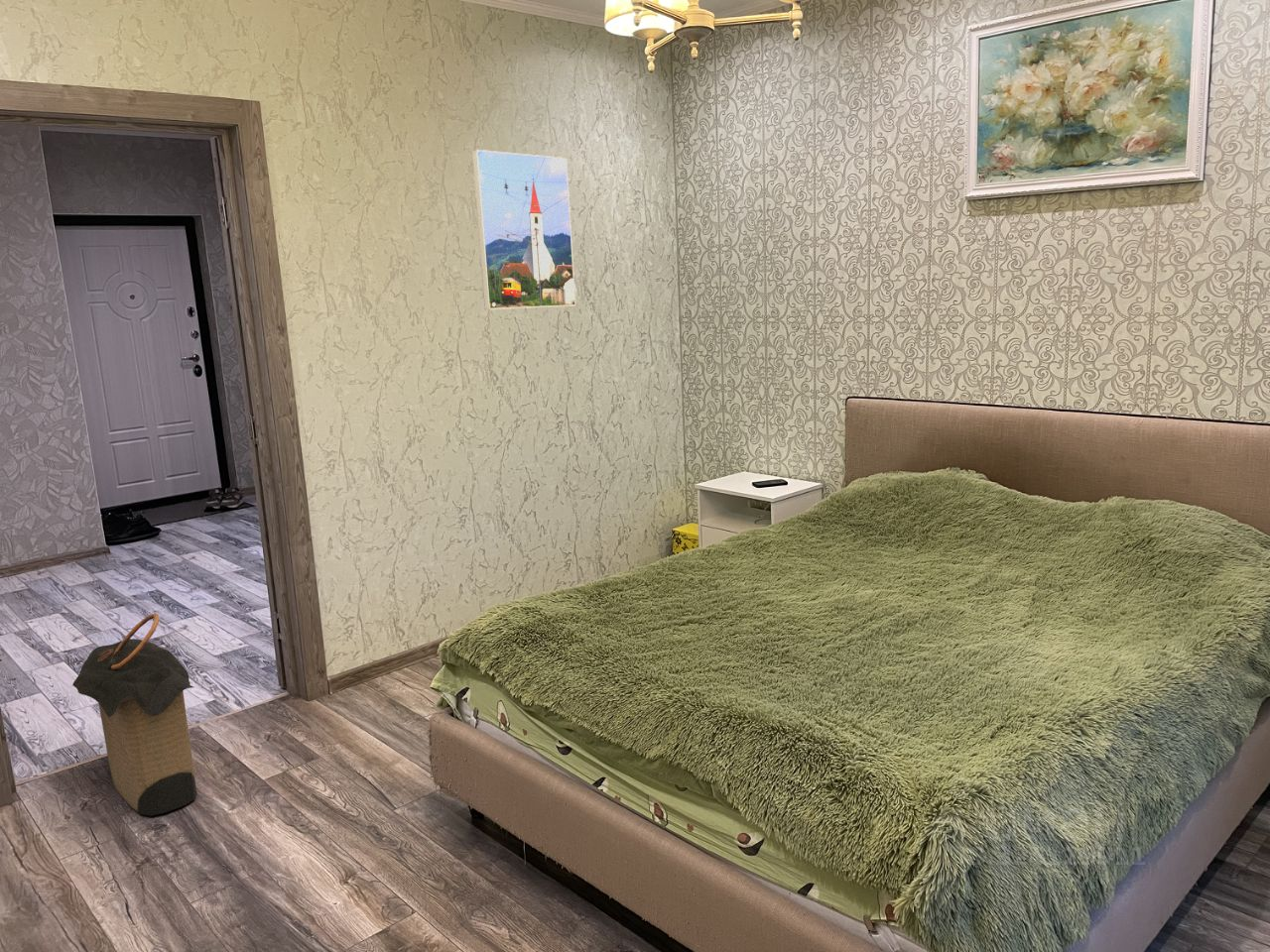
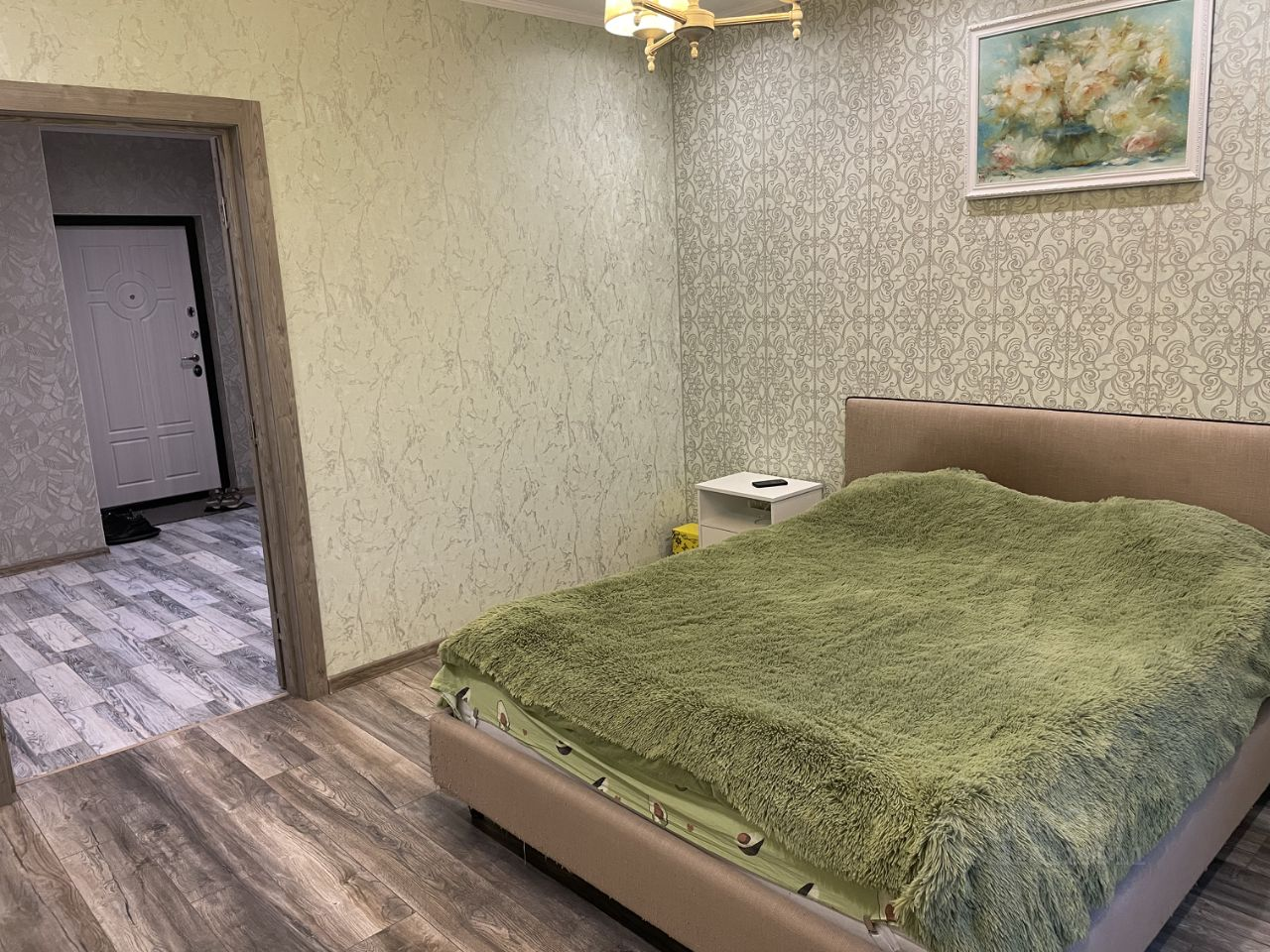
- laundry hamper [71,612,197,817]
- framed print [471,149,576,310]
